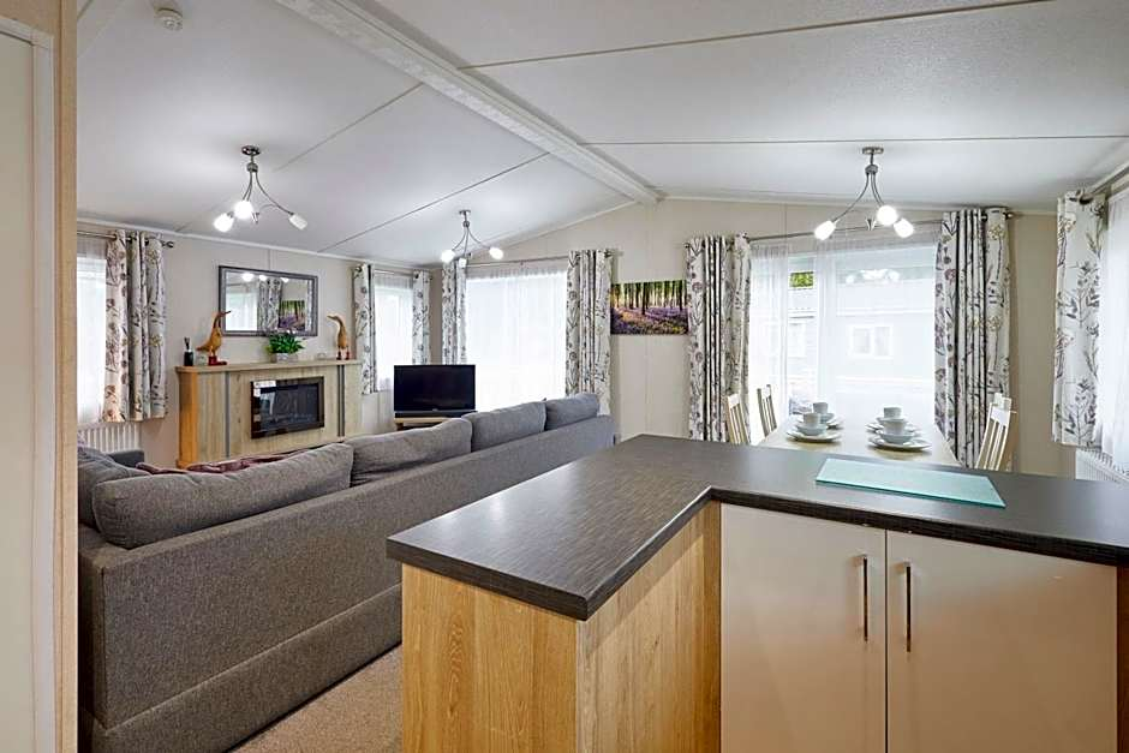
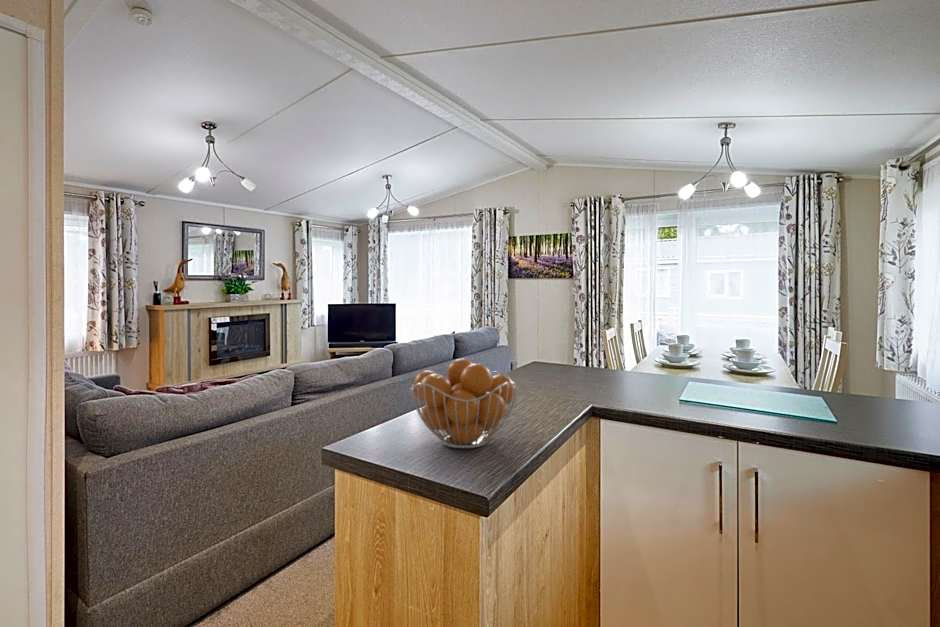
+ fruit basket [409,357,520,449]
